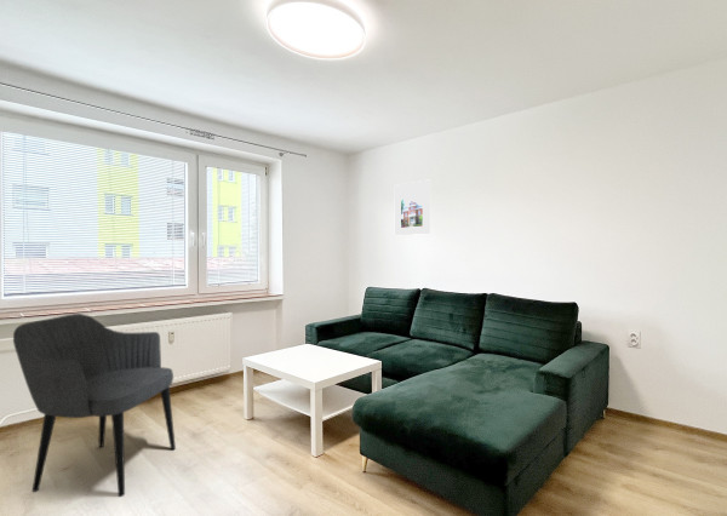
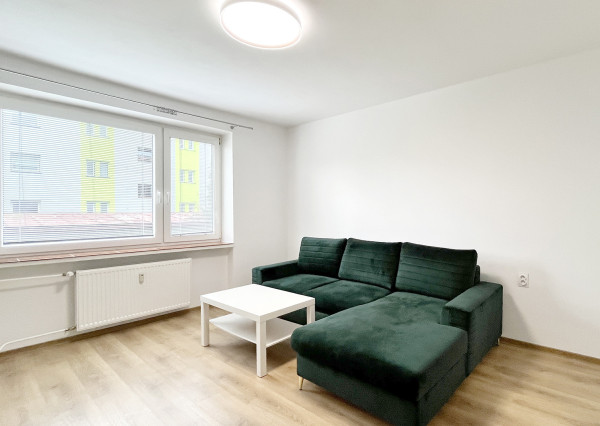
- armchair [12,313,177,498]
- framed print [394,179,431,236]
